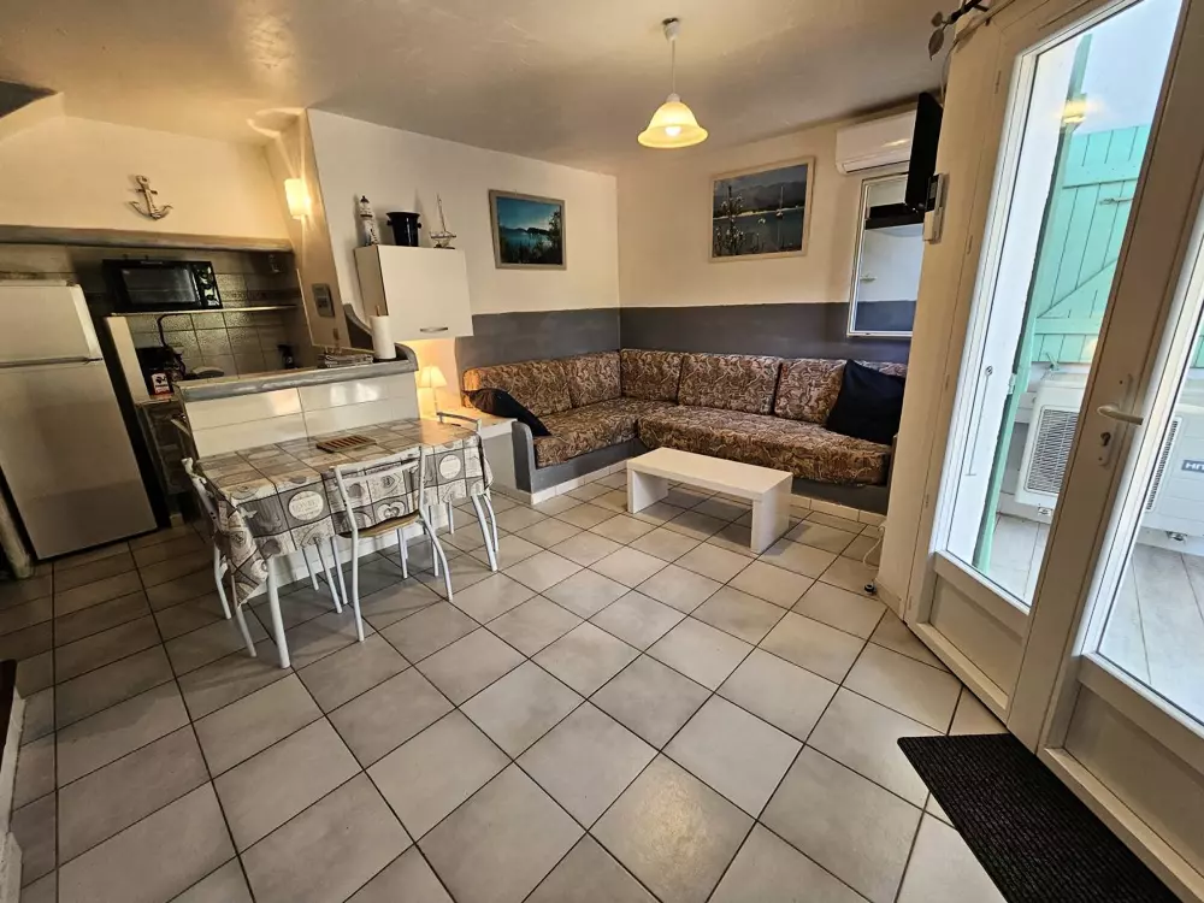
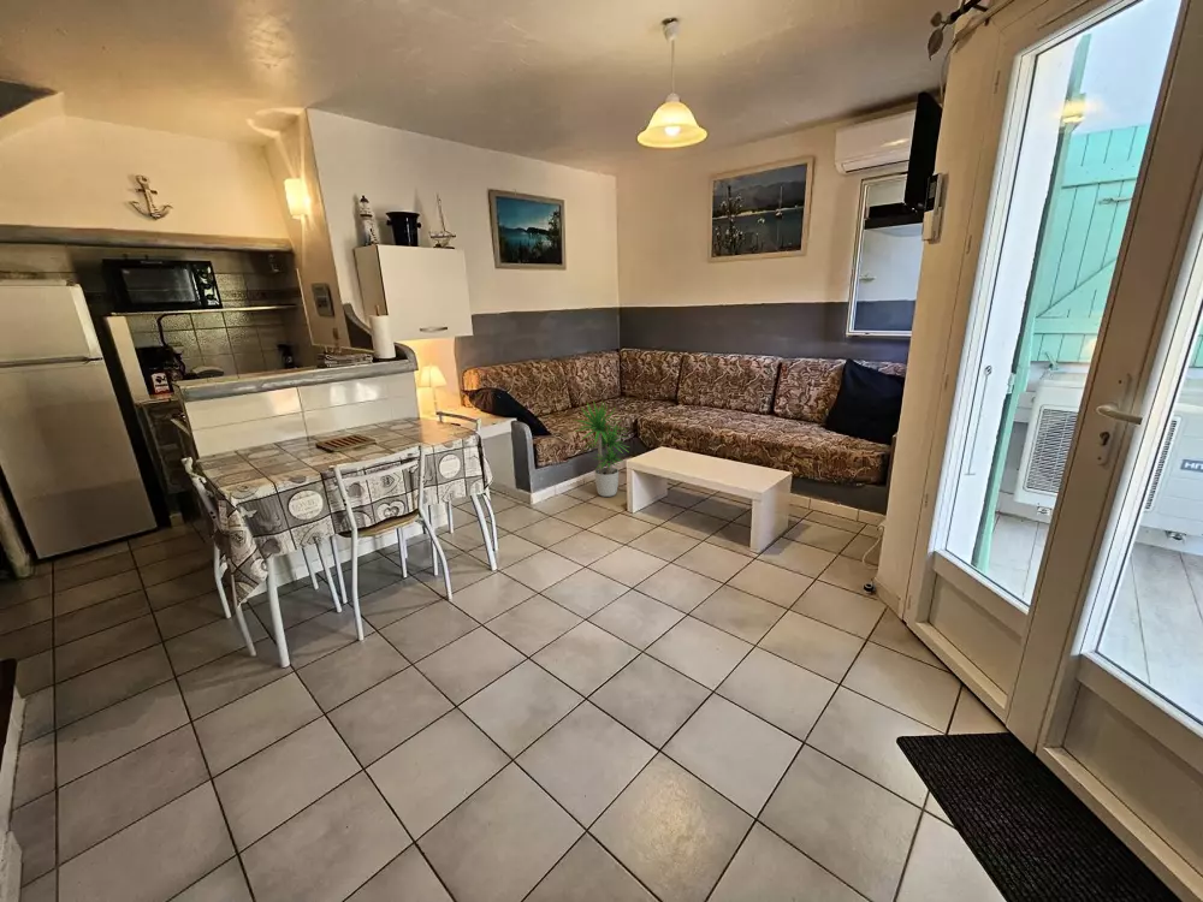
+ potted plant [571,399,630,498]
